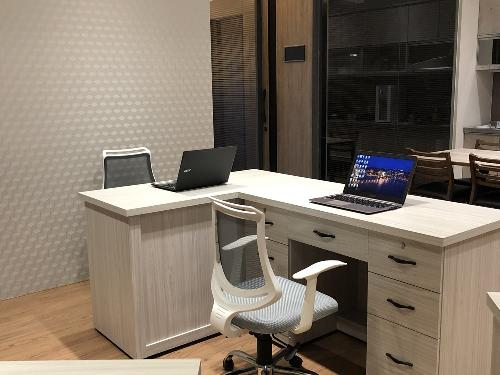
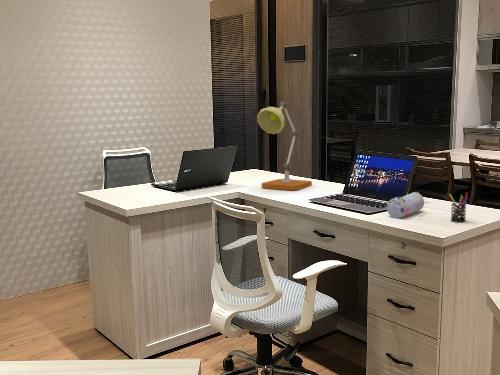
+ pencil case [386,191,425,219]
+ pen holder [448,191,470,223]
+ desk lamp [256,101,313,191]
